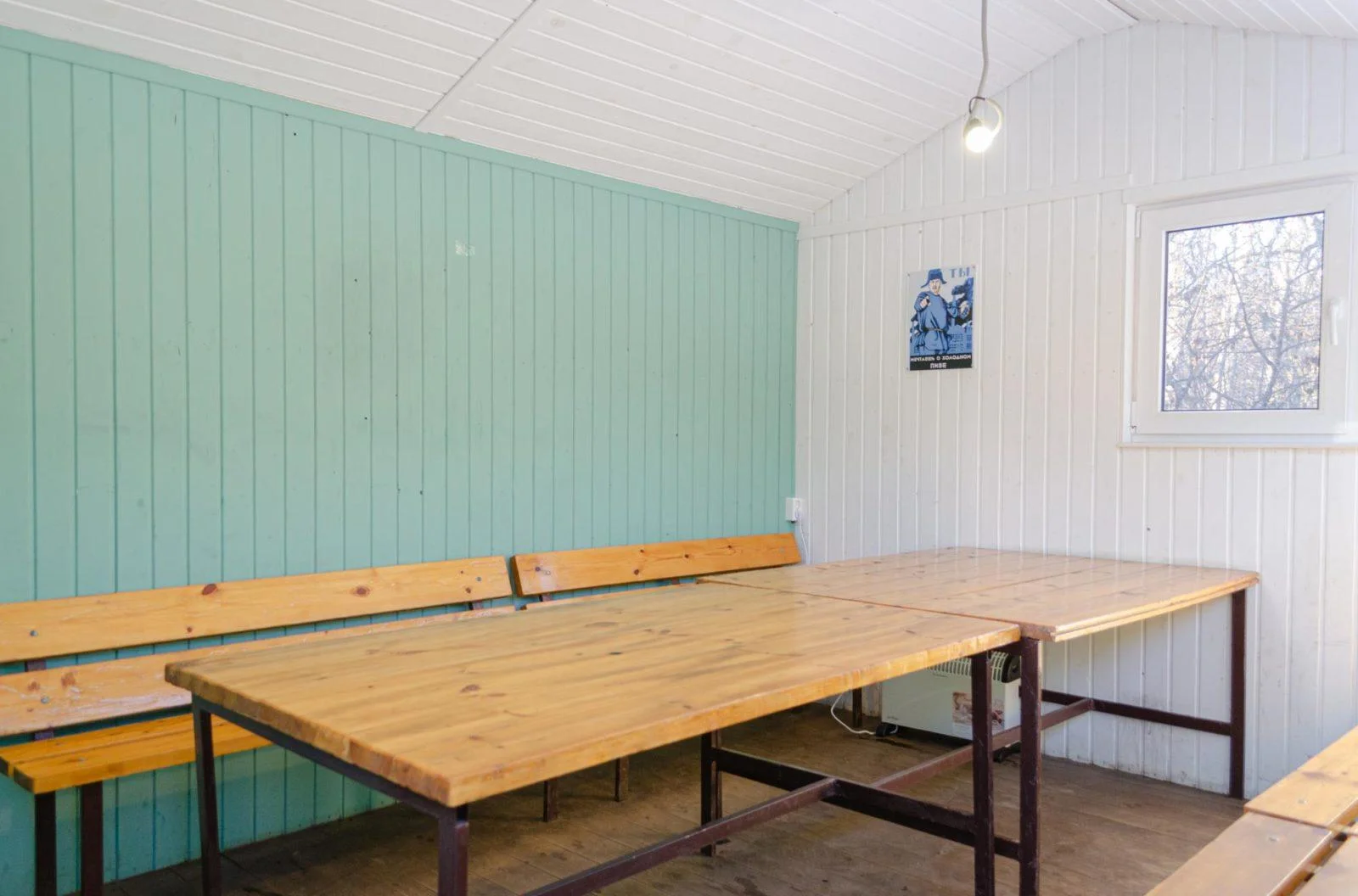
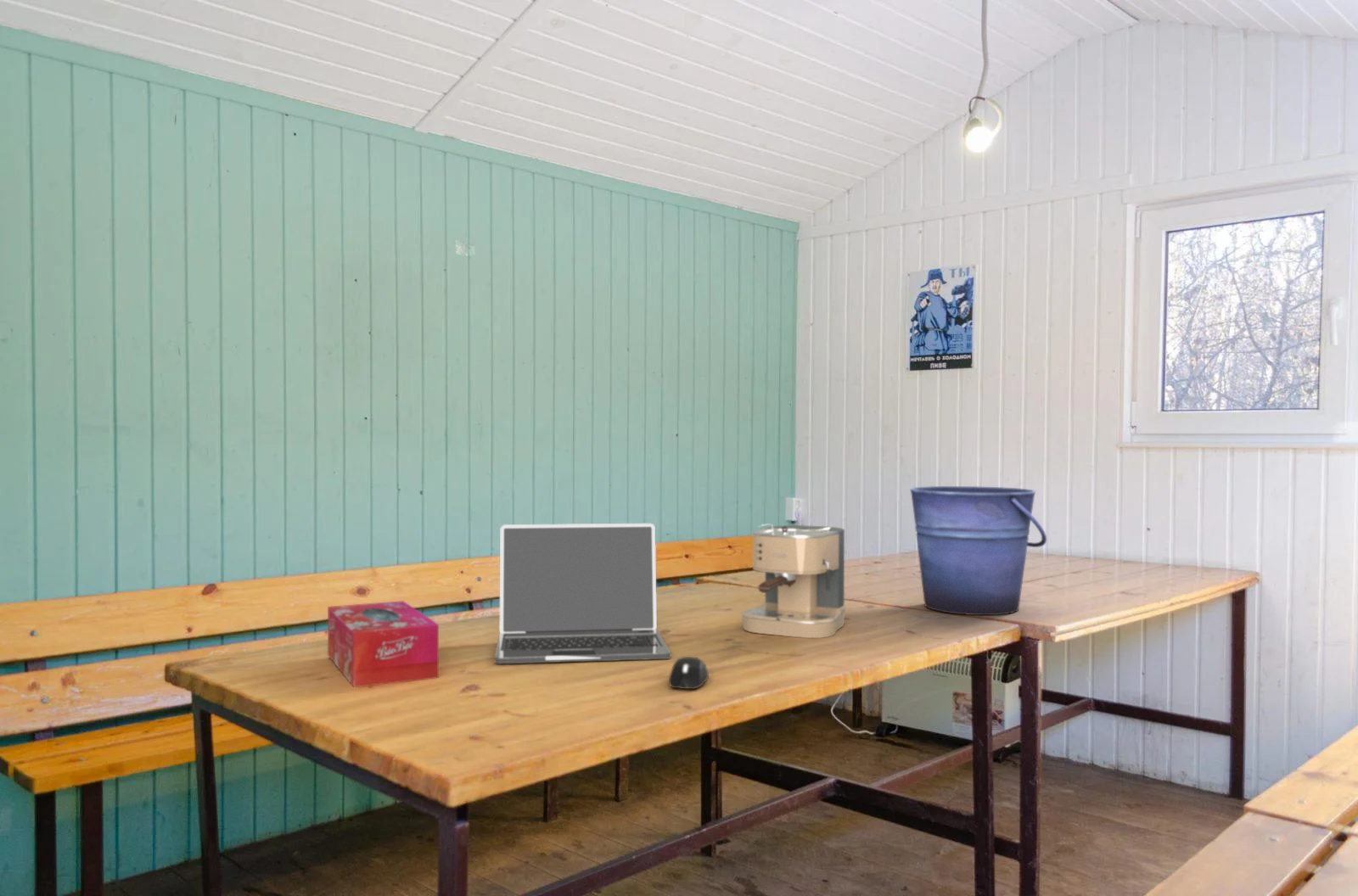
+ mouse [668,656,710,690]
+ laptop [494,523,671,664]
+ tissue box [327,600,440,688]
+ coffee maker [740,524,847,639]
+ bucket [909,485,1047,616]
